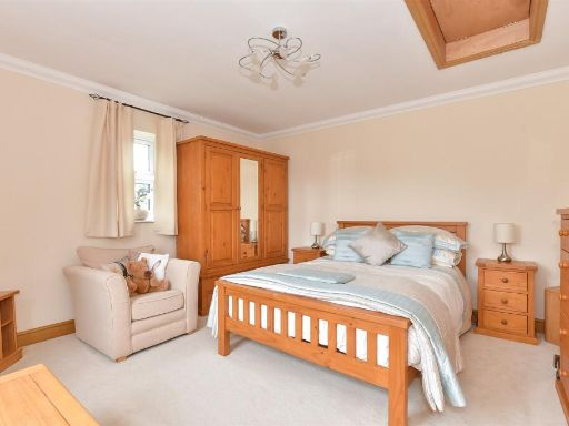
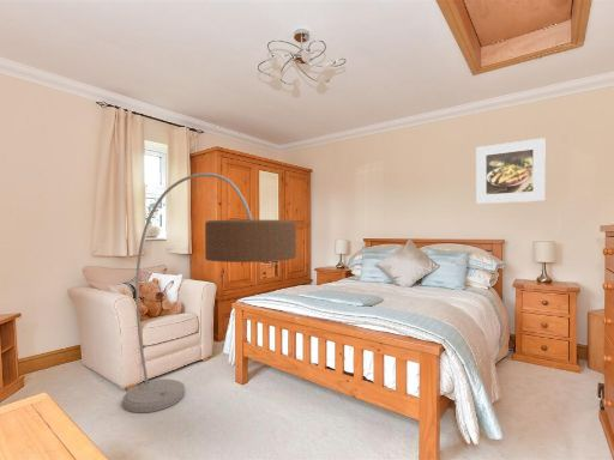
+ floor lamp [122,172,297,414]
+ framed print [475,137,547,205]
